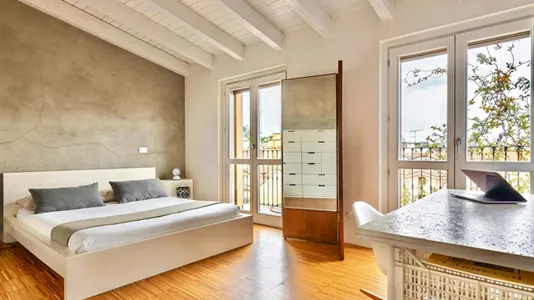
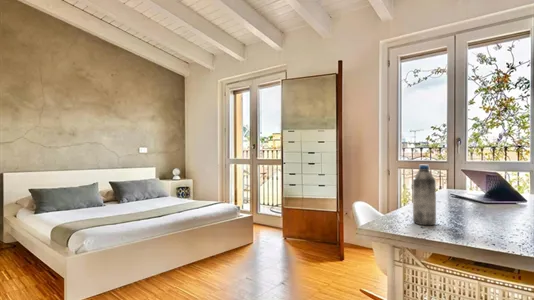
+ water bottle [412,164,437,226]
